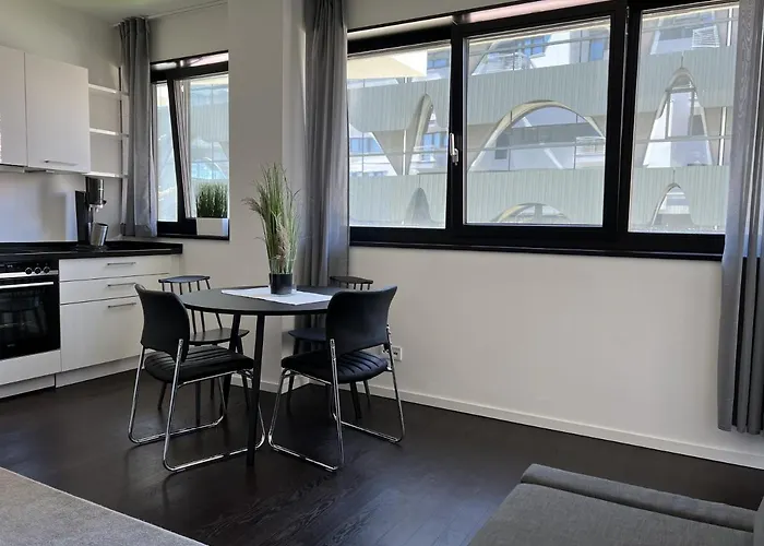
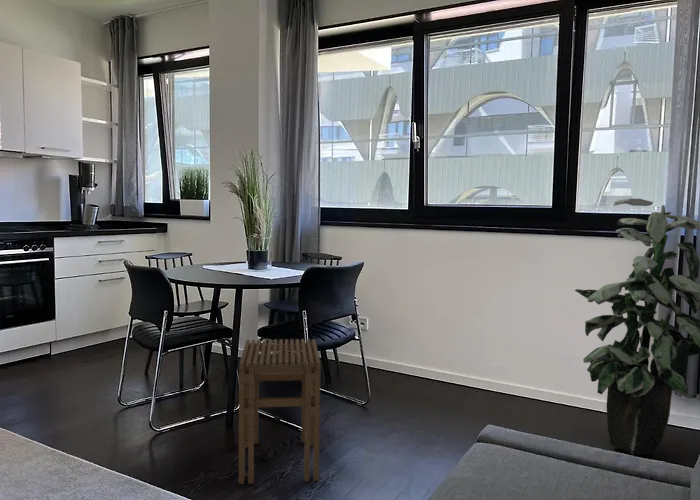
+ indoor plant [574,198,700,456]
+ stool [238,338,322,485]
